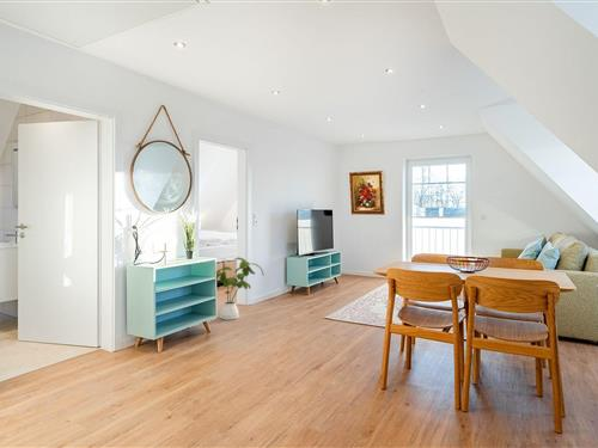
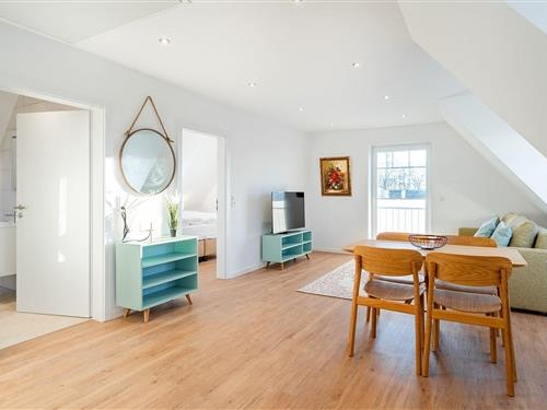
- house plant [215,257,264,321]
